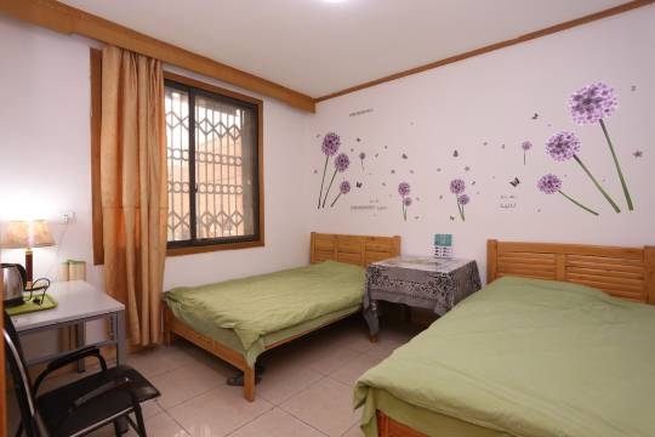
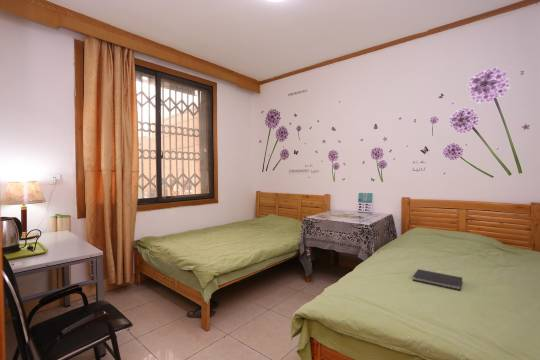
+ diary [412,268,463,291]
